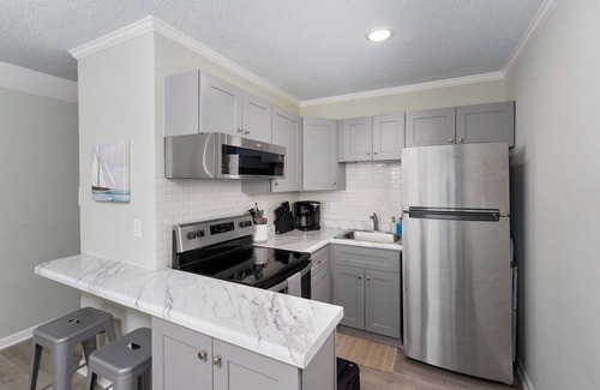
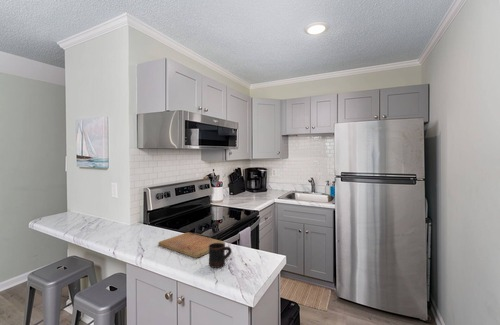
+ cutting board [158,232,226,259]
+ mug [208,243,232,269]
